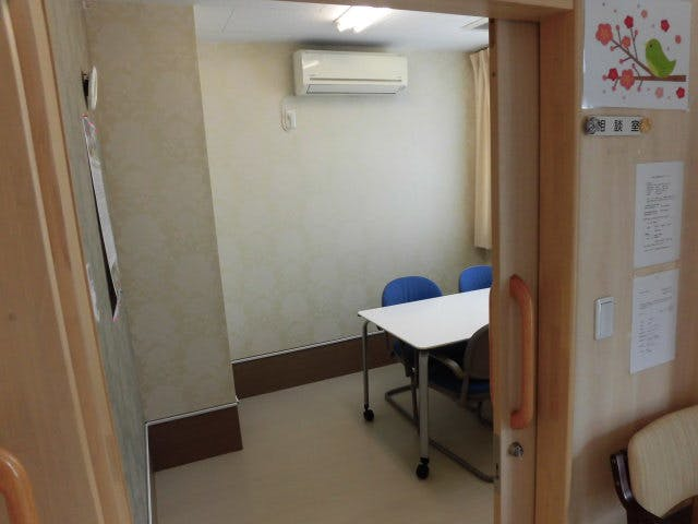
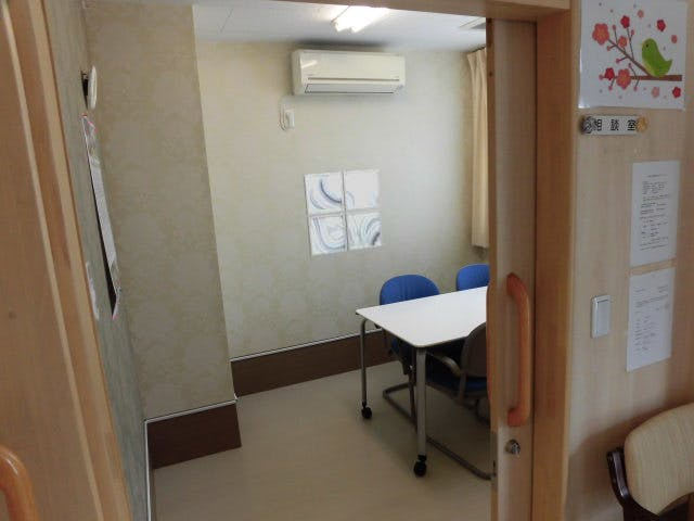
+ wall art [303,168,384,257]
